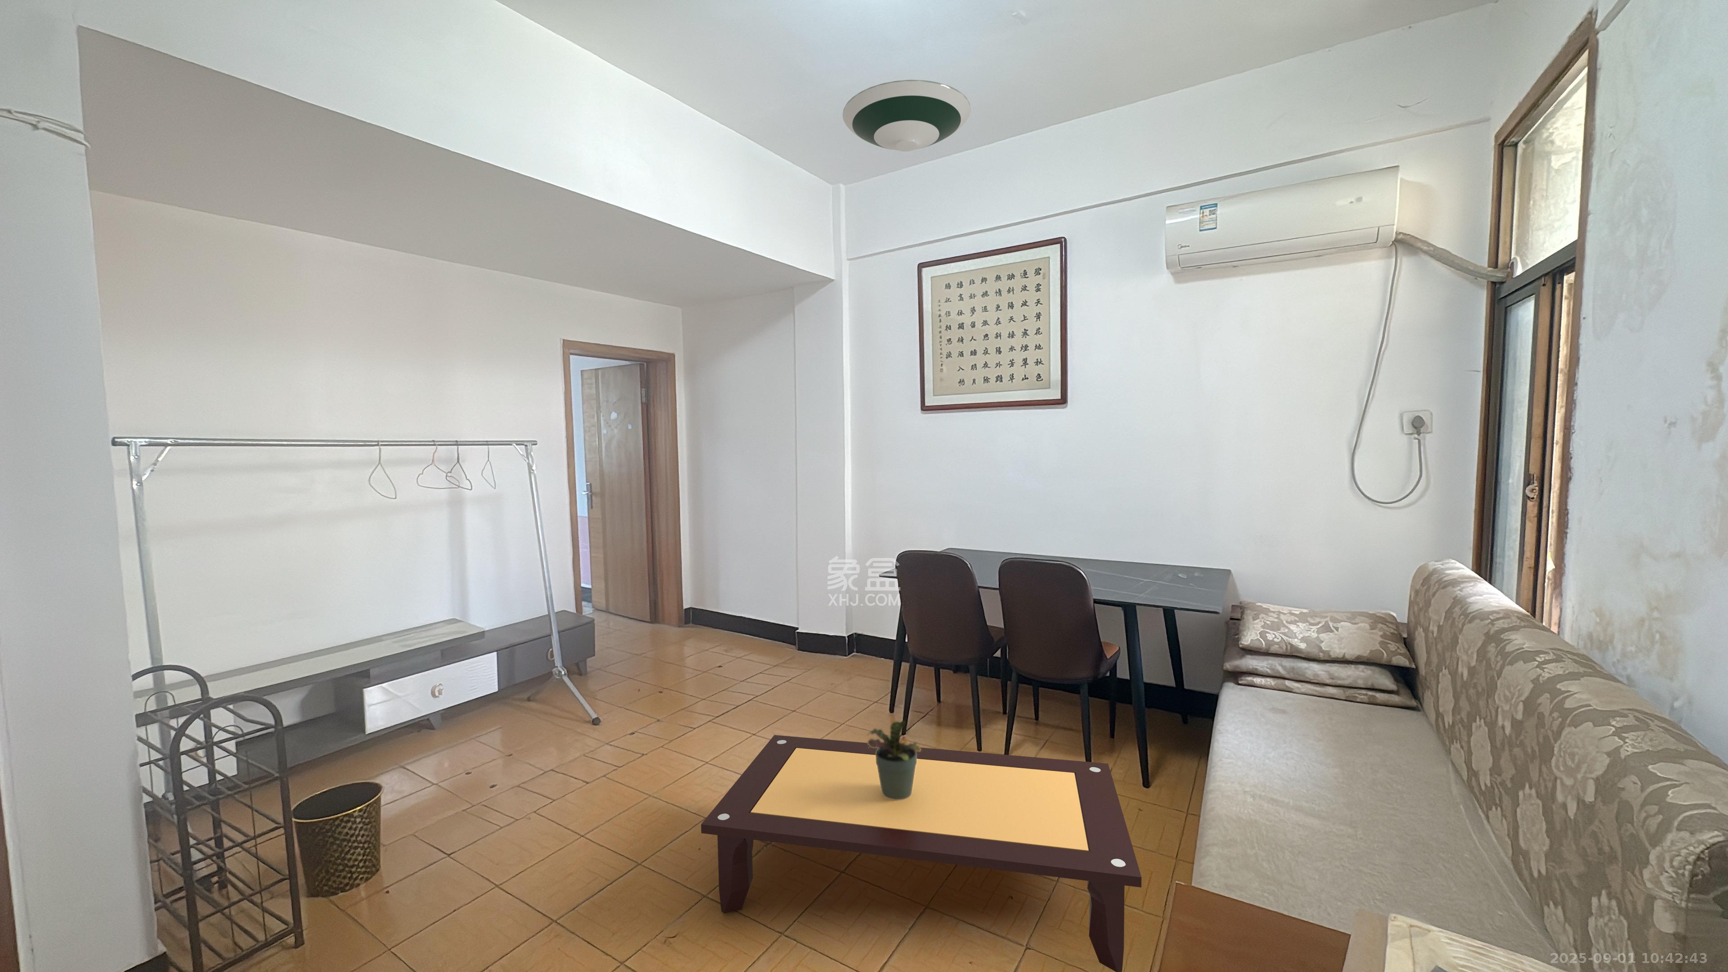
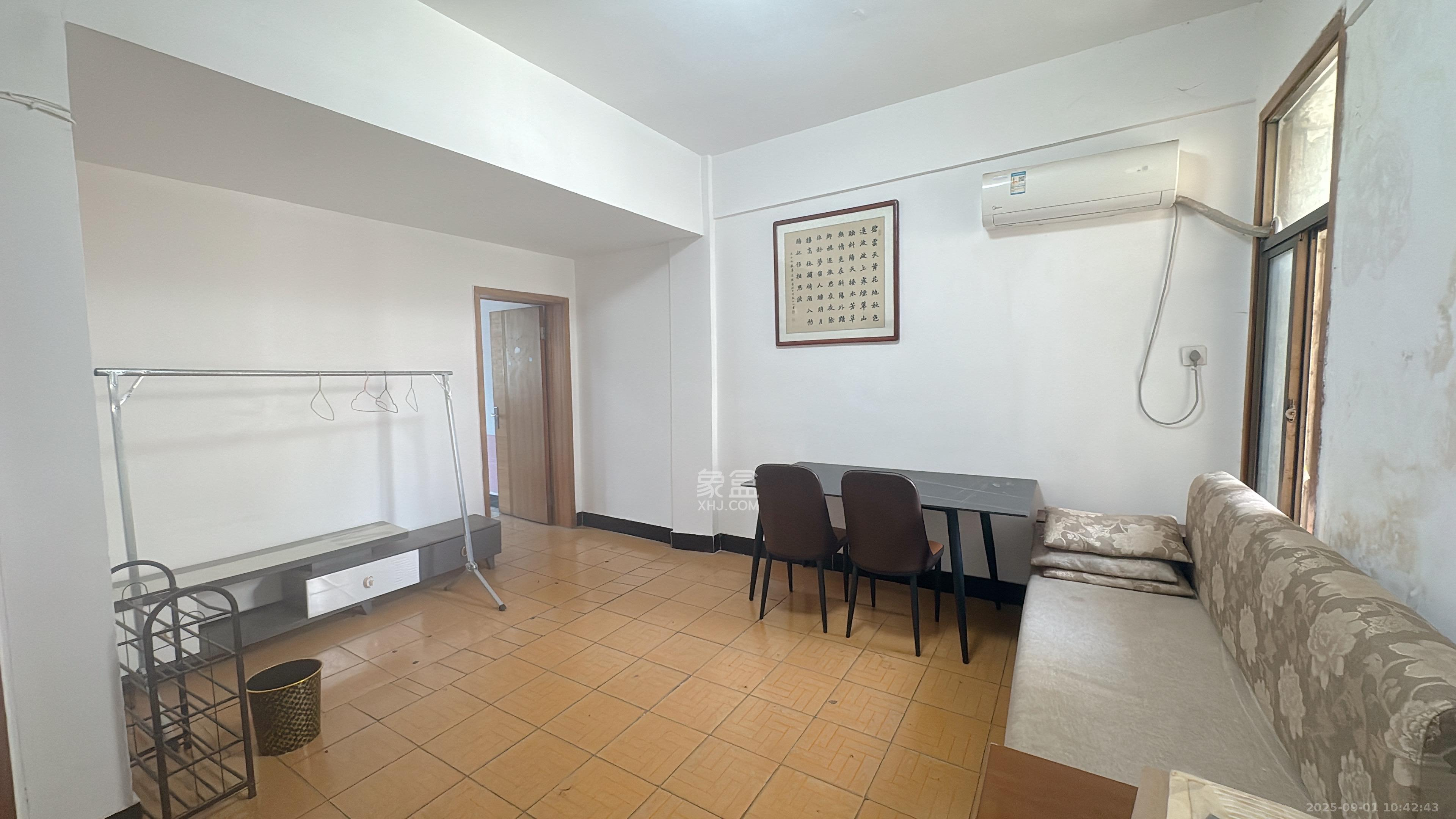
- coffee table [700,735,1142,972]
- potted plant [866,720,921,800]
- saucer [843,80,971,152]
